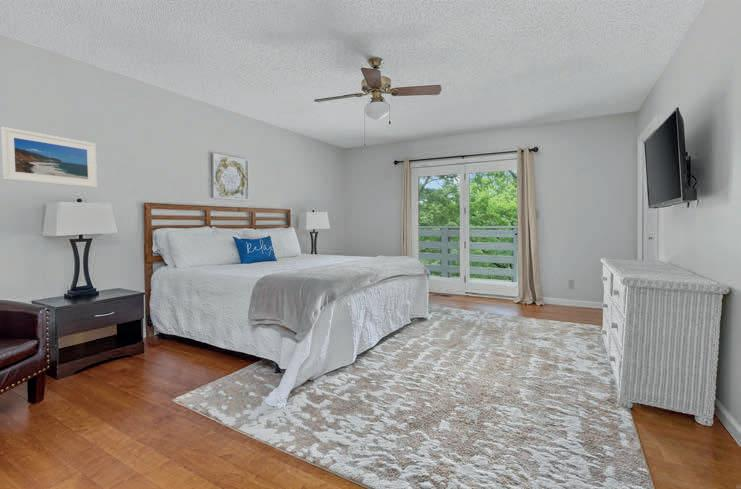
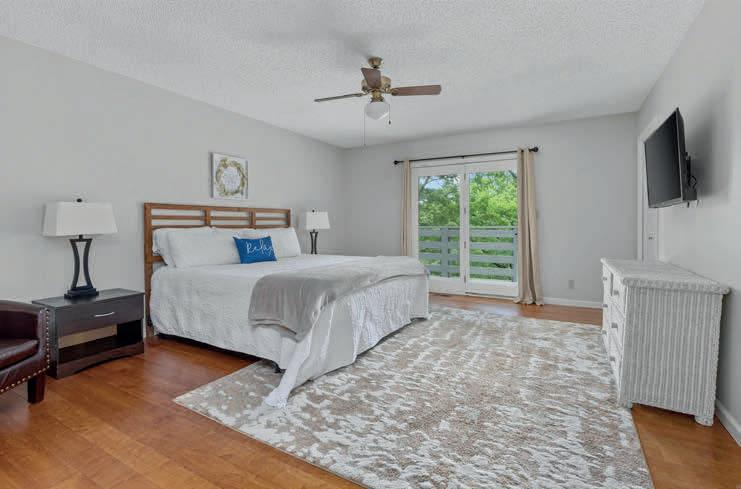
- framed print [0,126,98,189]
